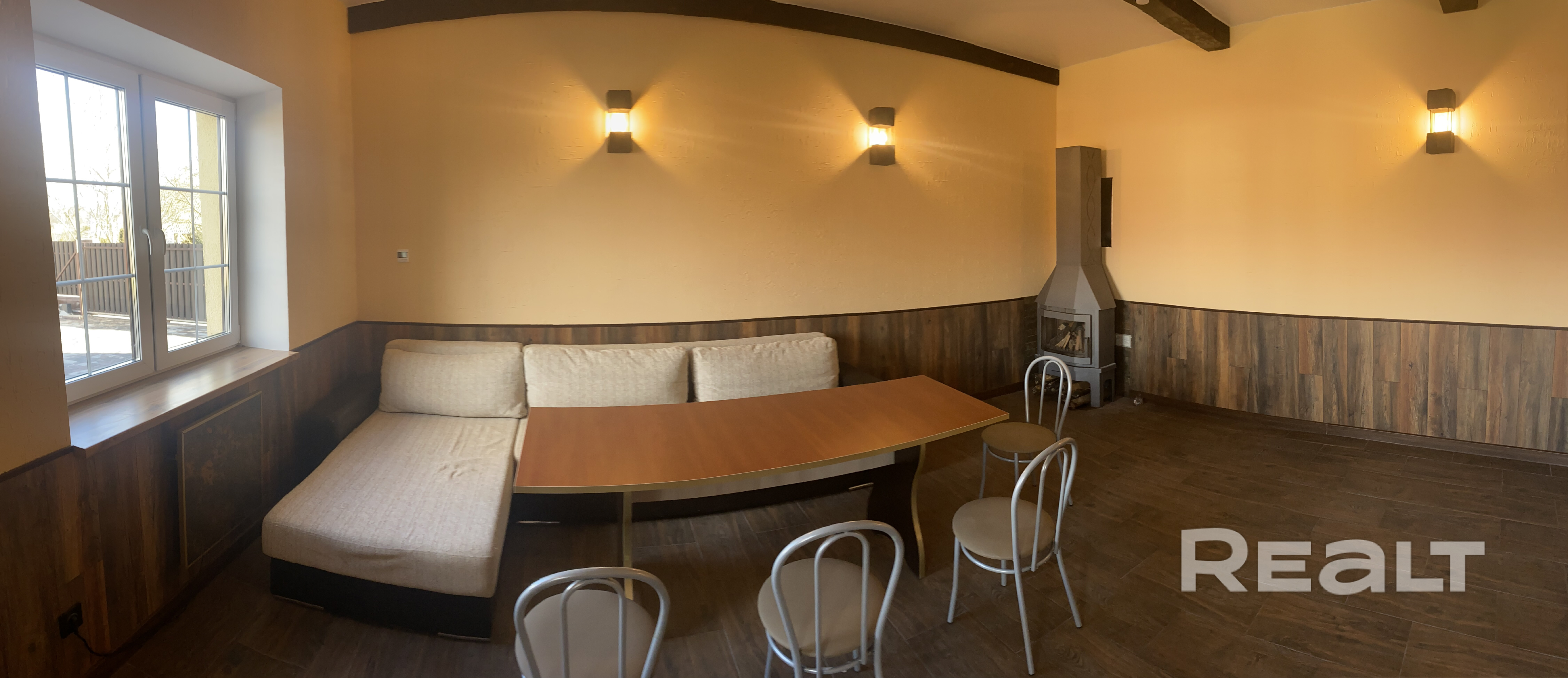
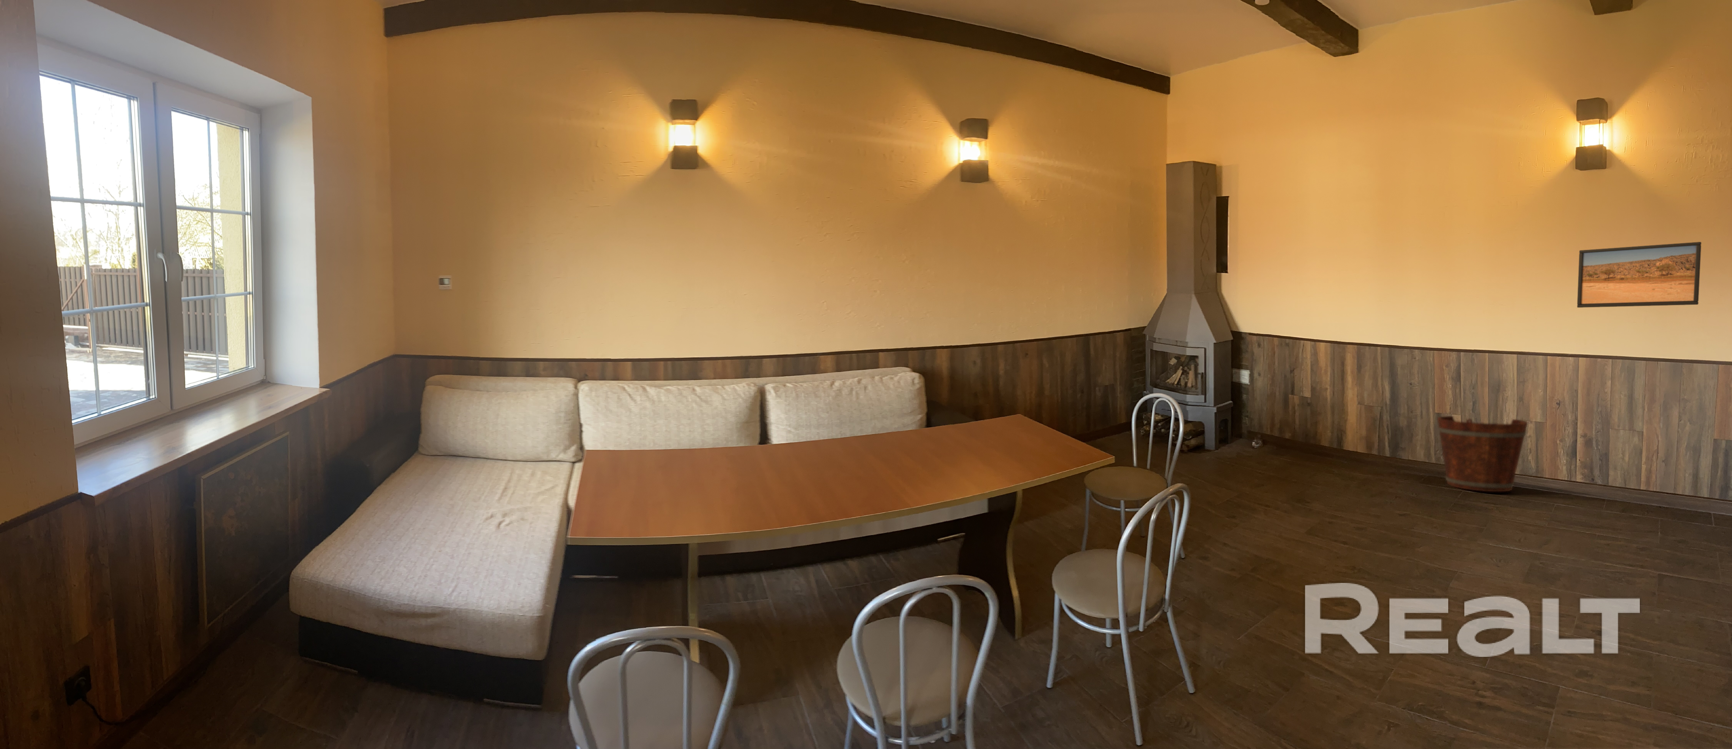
+ bucket [1437,415,1528,492]
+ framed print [1577,241,1702,308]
